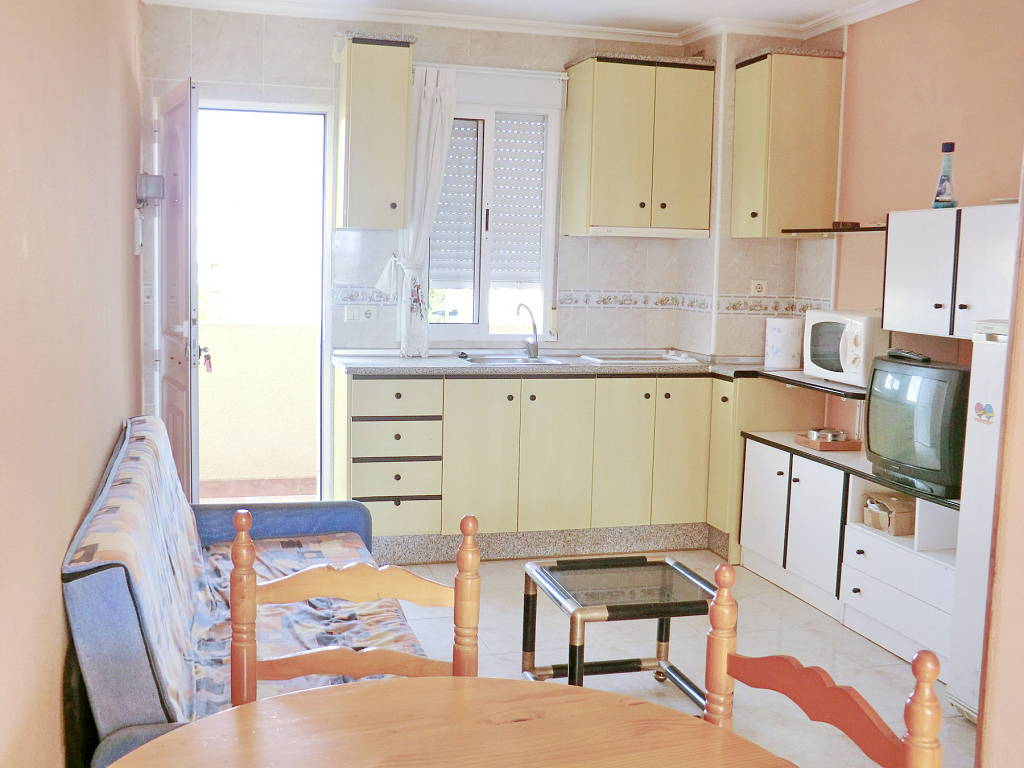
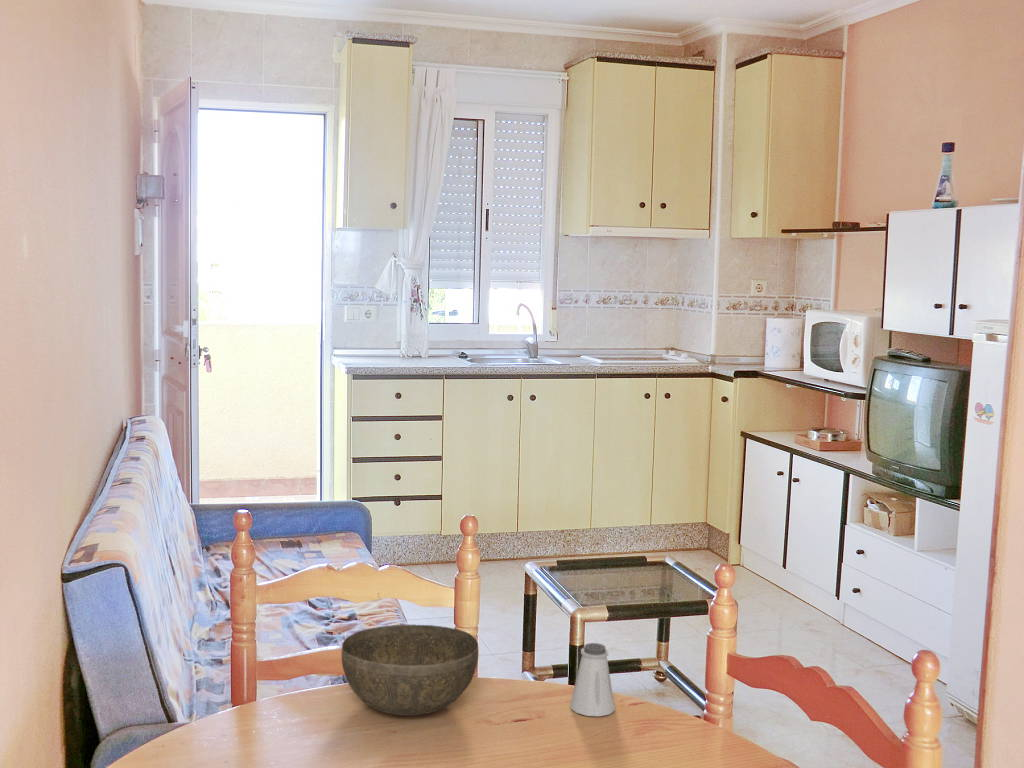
+ bowl [341,623,479,716]
+ saltshaker [569,642,616,717]
